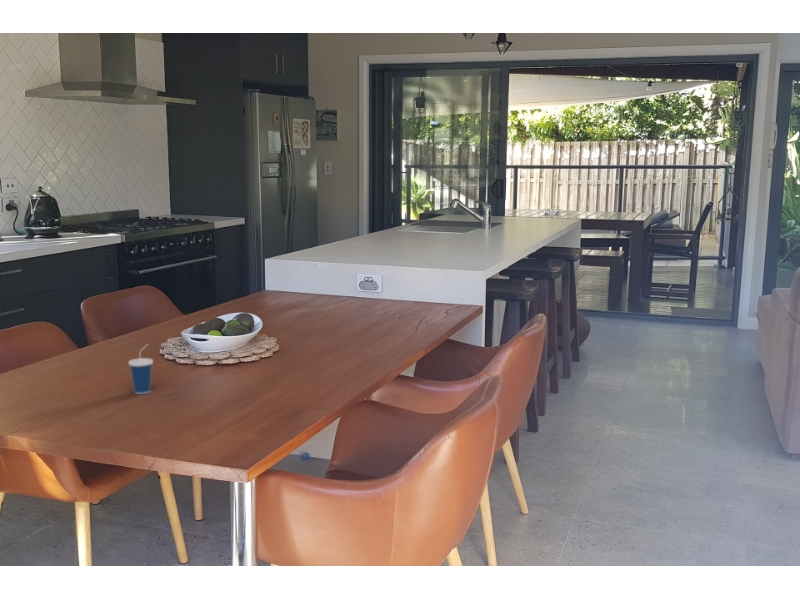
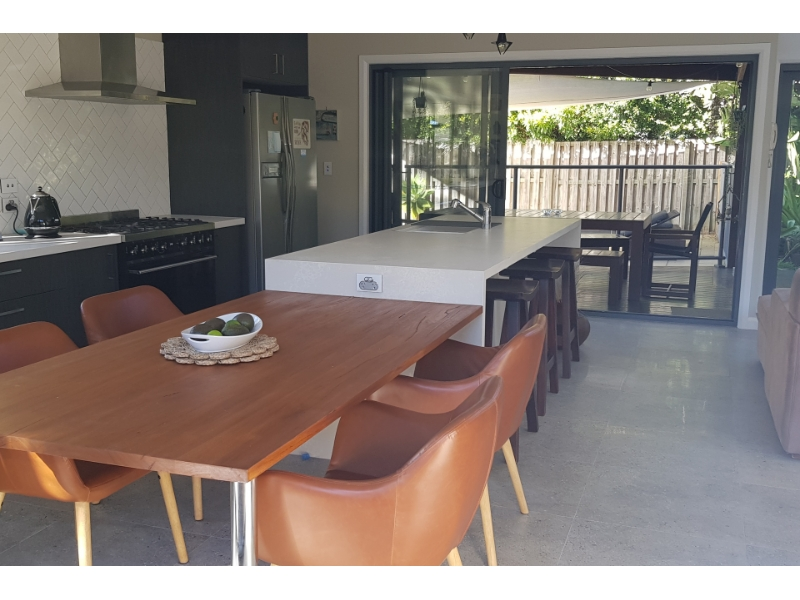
- cup [127,343,154,395]
